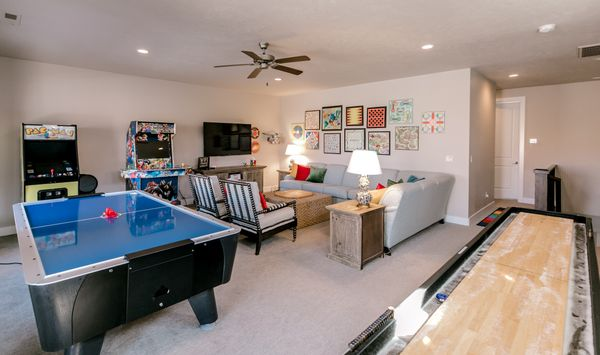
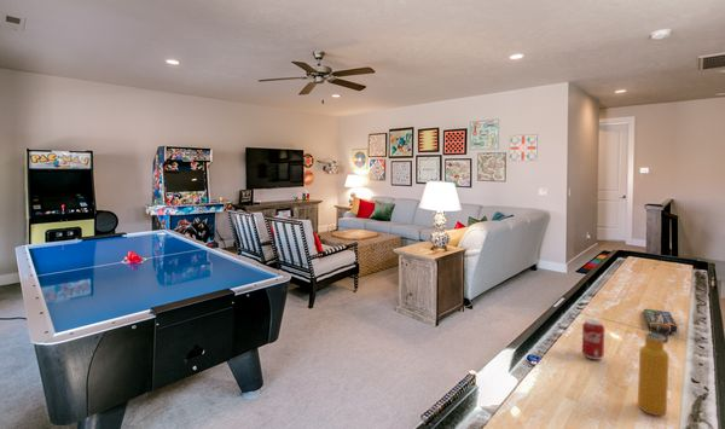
+ beverage can [581,319,605,361]
+ water bottle [637,314,672,417]
+ remote control [643,308,678,334]
